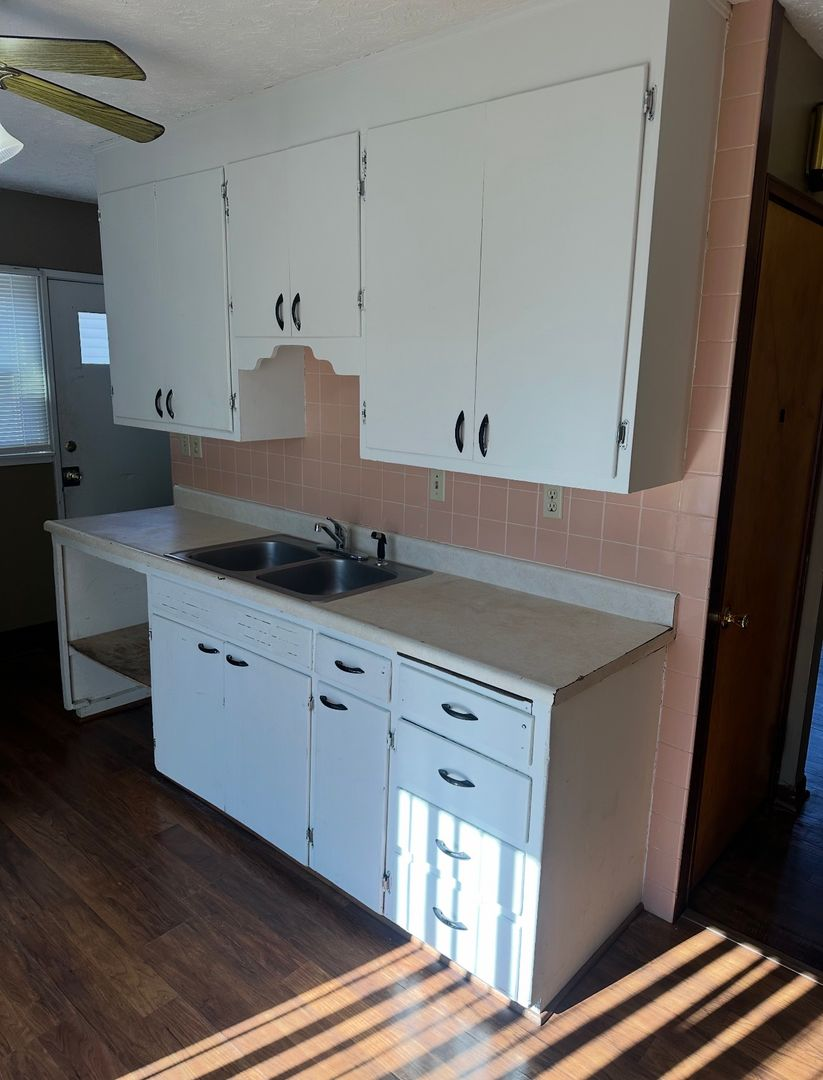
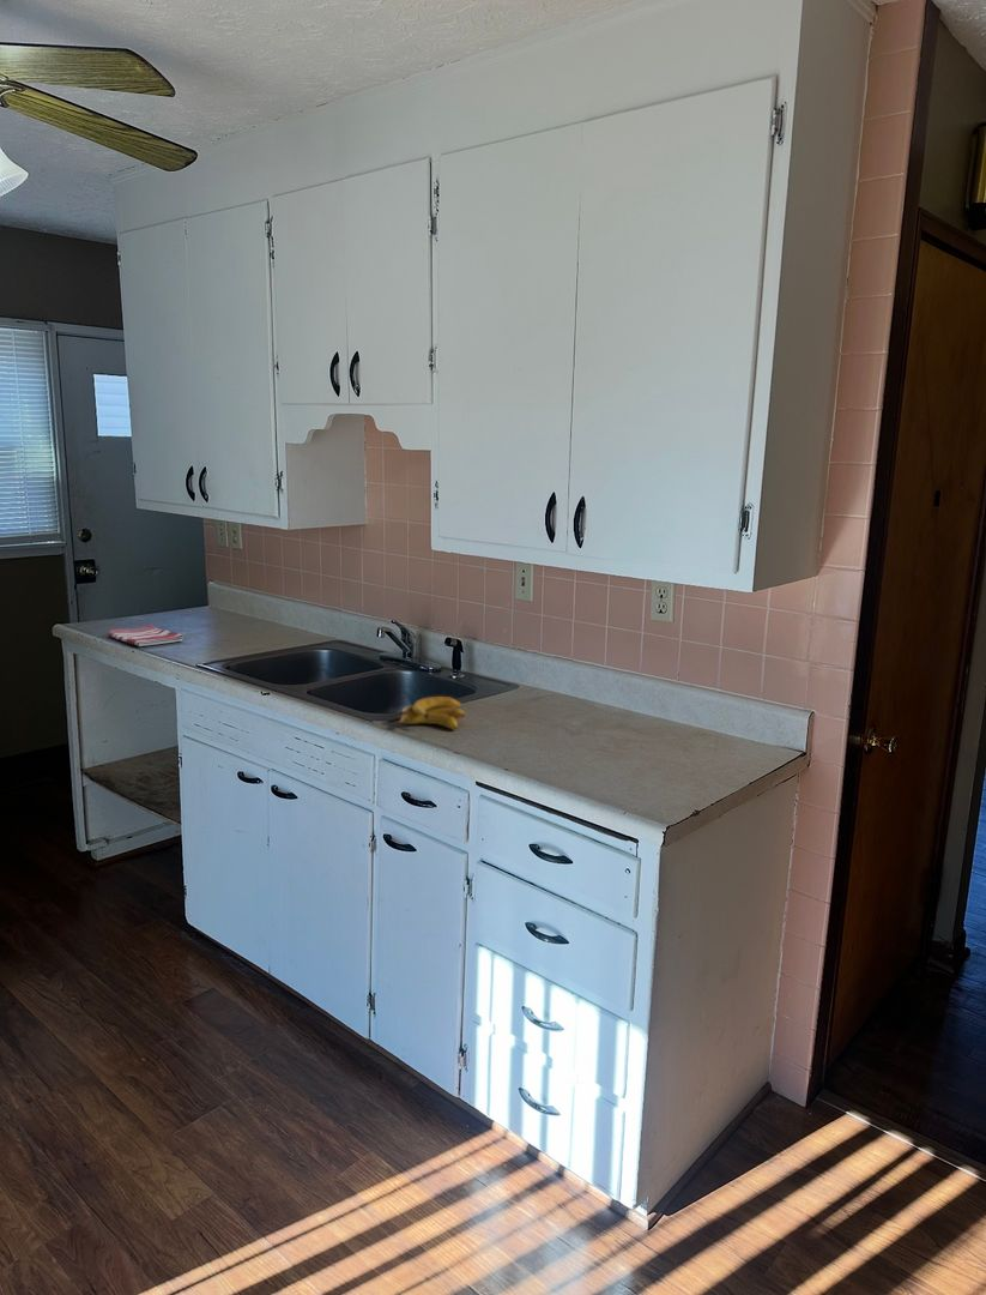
+ dish towel [105,624,185,648]
+ banana [398,695,466,731]
